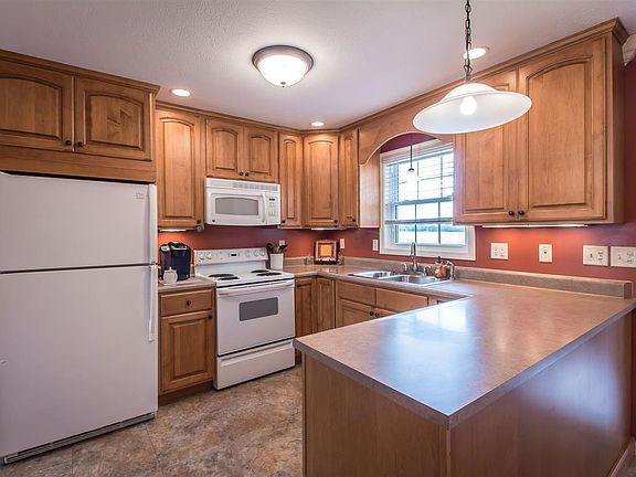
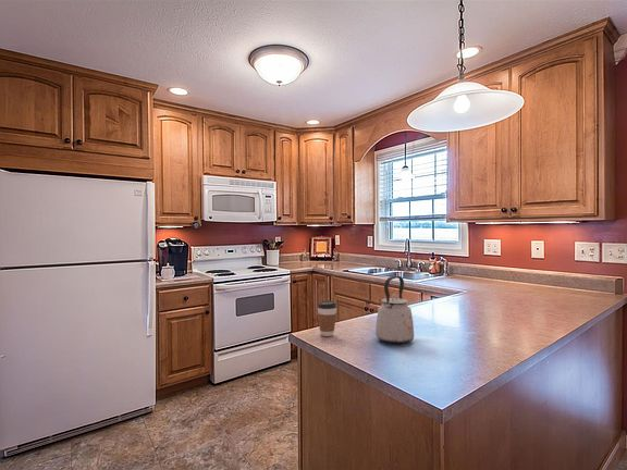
+ coffee cup [316,300,337,337]
+ kettle [374,275,416,345]
